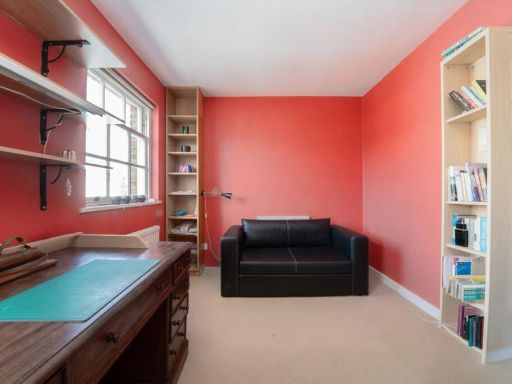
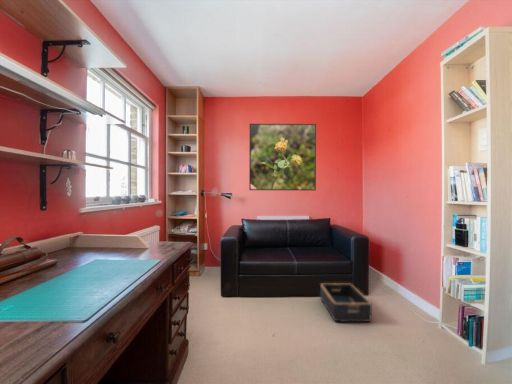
+ basket [319,282,373,323]
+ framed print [248,123,317,191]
